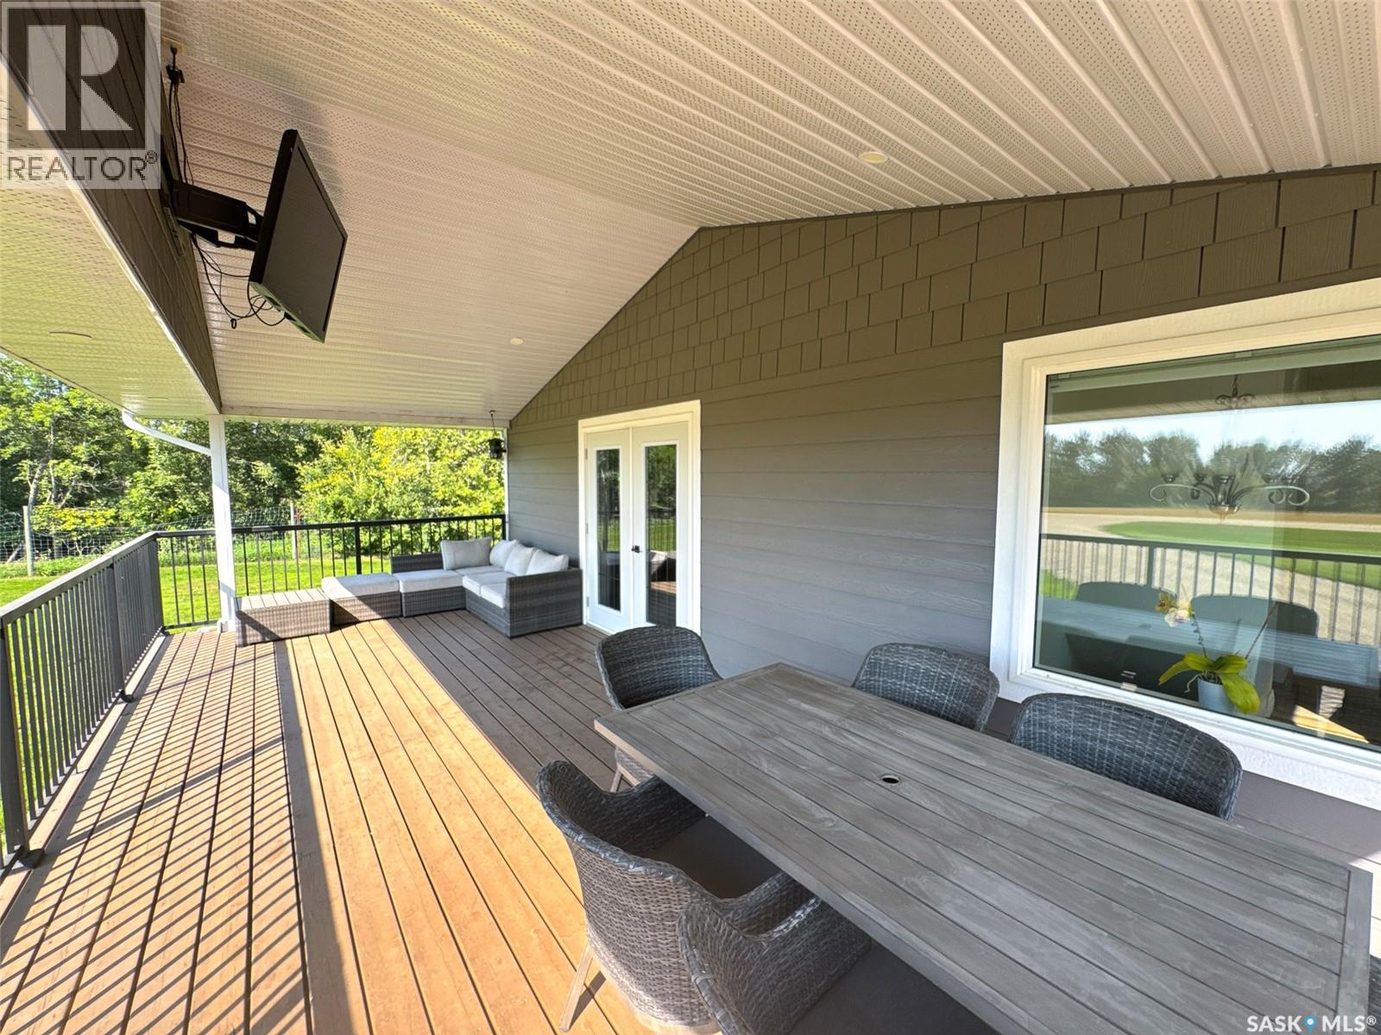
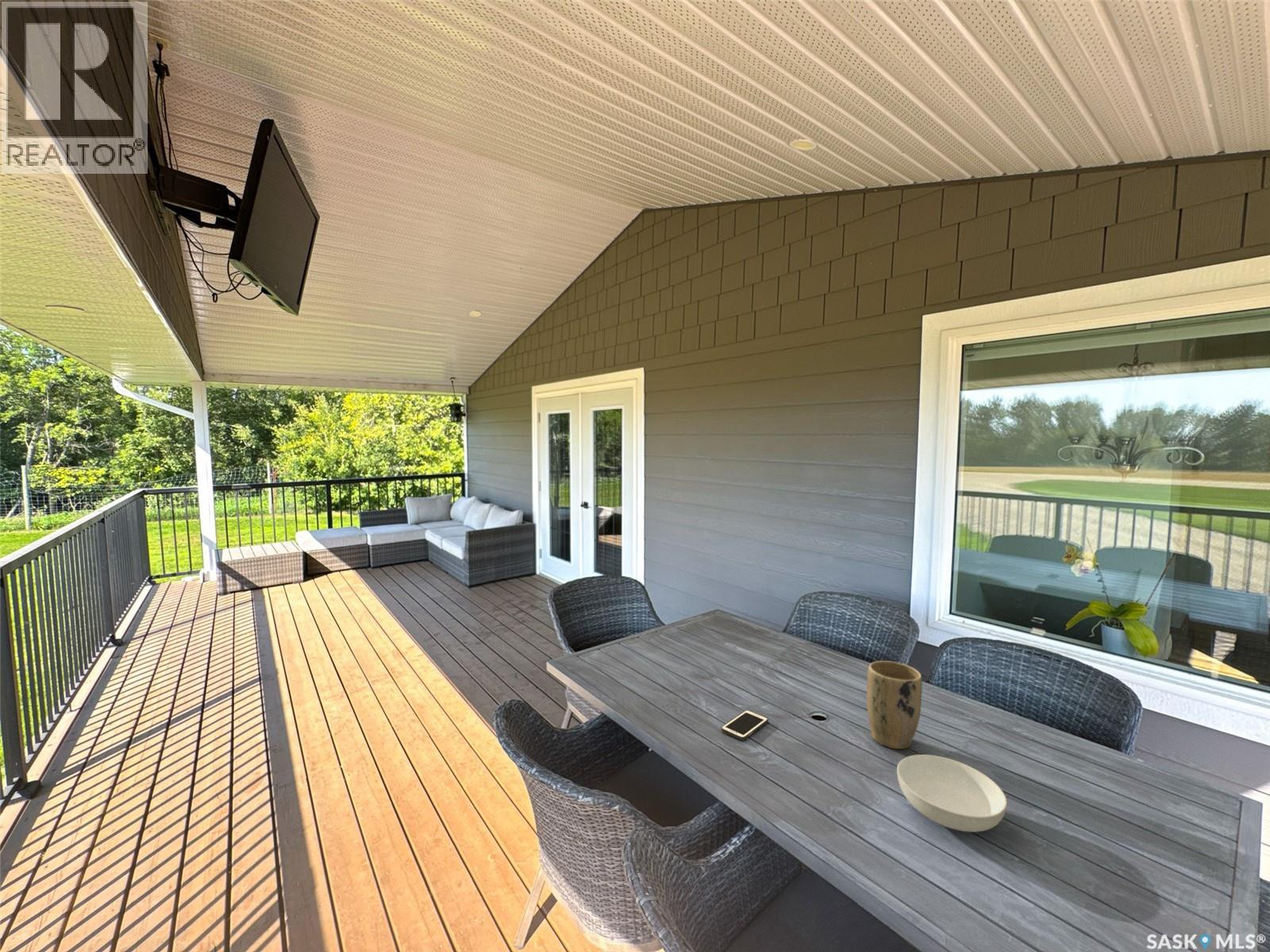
+ plant pot [866,660,923,750]
+ cell phone [720,709,769,741]
+ serving bowl [896,754,1008,833]
